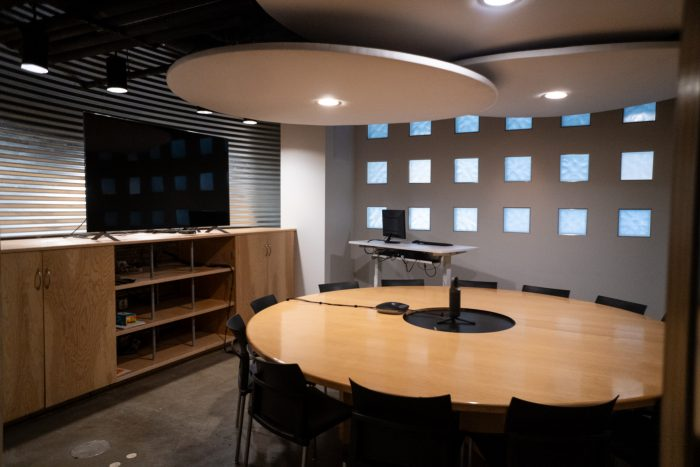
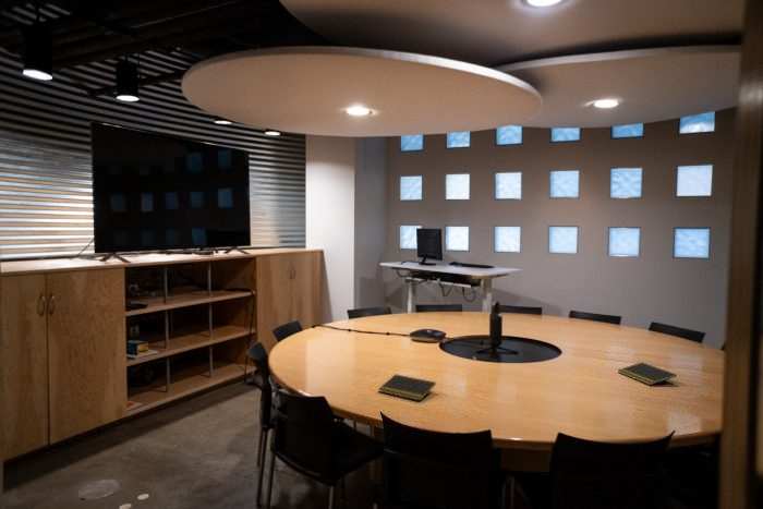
+ notepad [617,362,678,386]
+ notepad [377,373,437,402]
